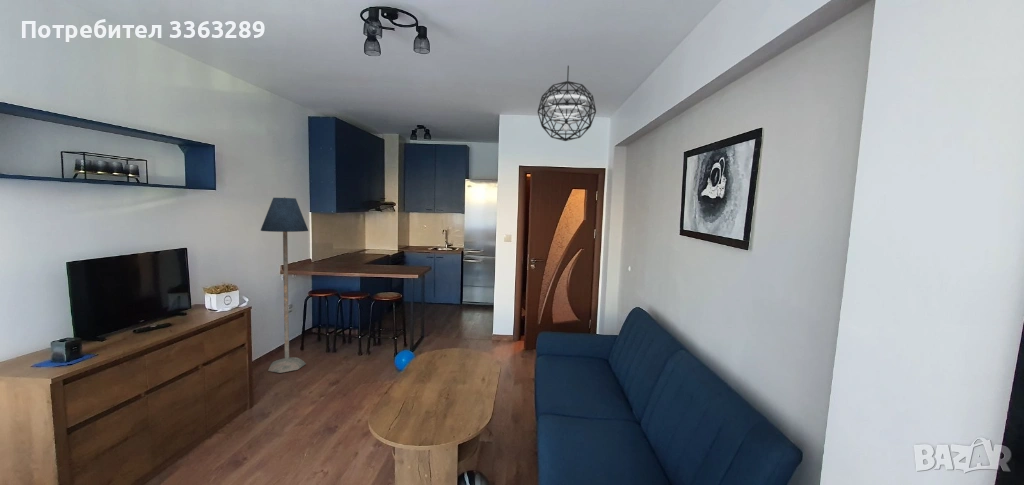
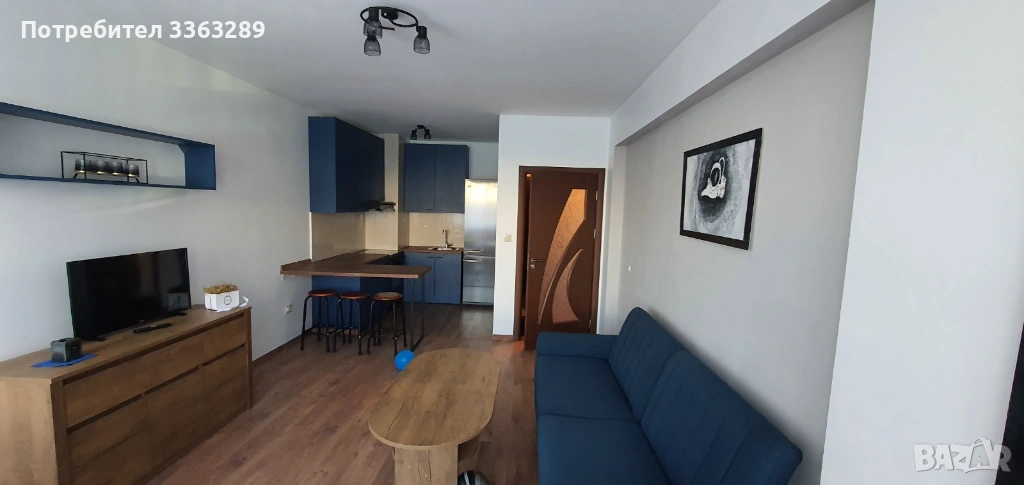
- floor lamp [260,196,309,374]
- pendant light [537,65,597,142]
